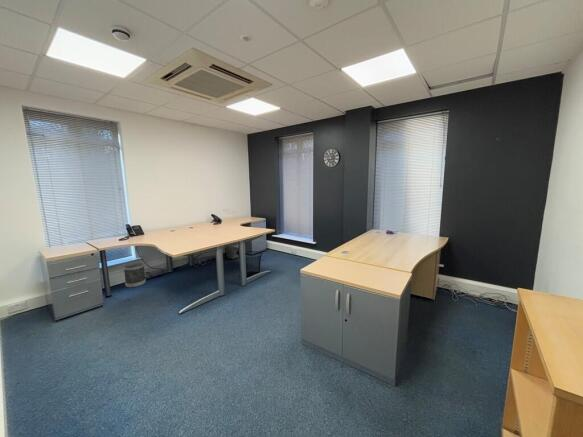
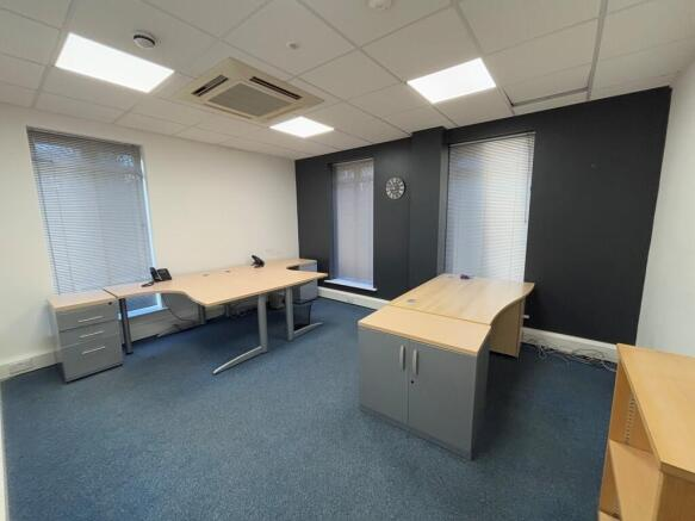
- wastebasket [122,262,147,288]
